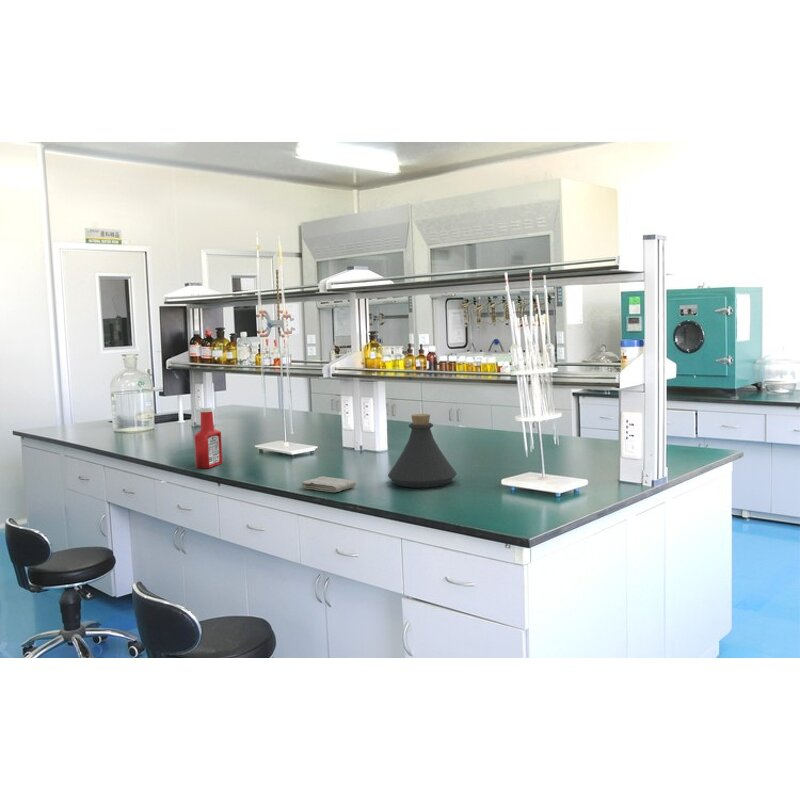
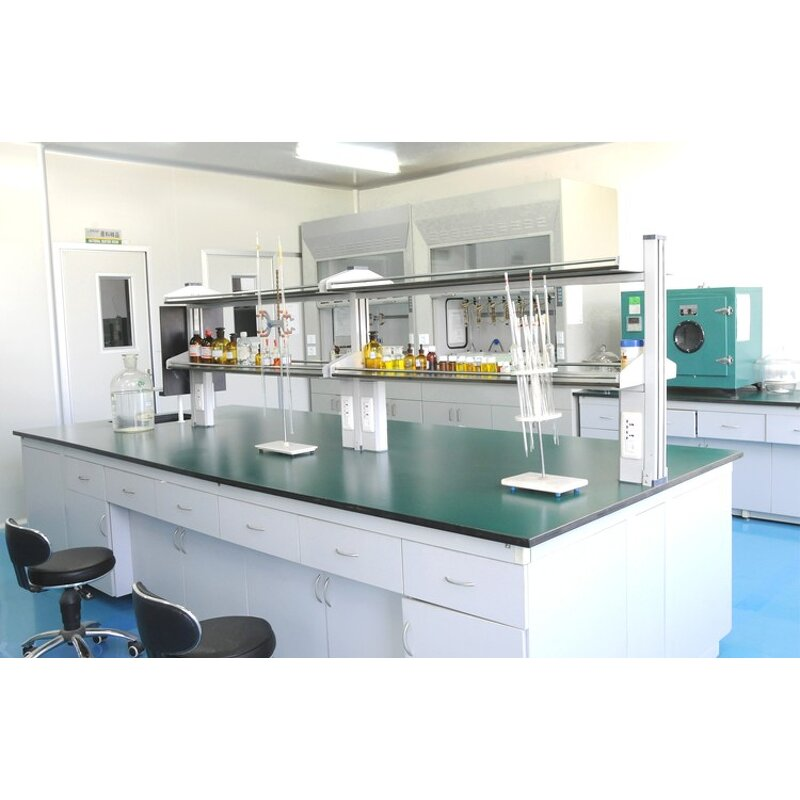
- bottle [387,413,458,489]
- washcloth [300,475,357,493]
- soap bottle [193,406,224,469]
